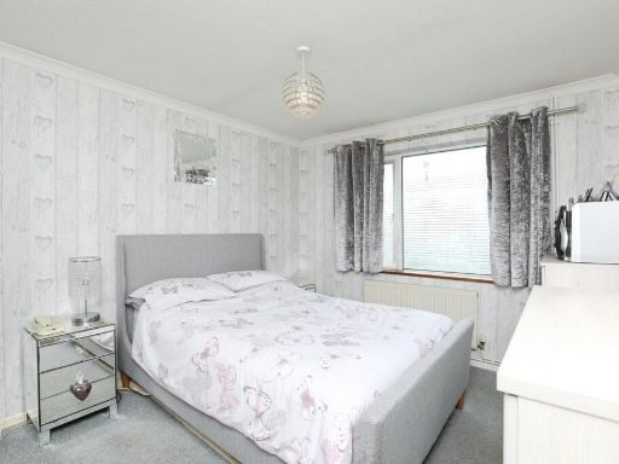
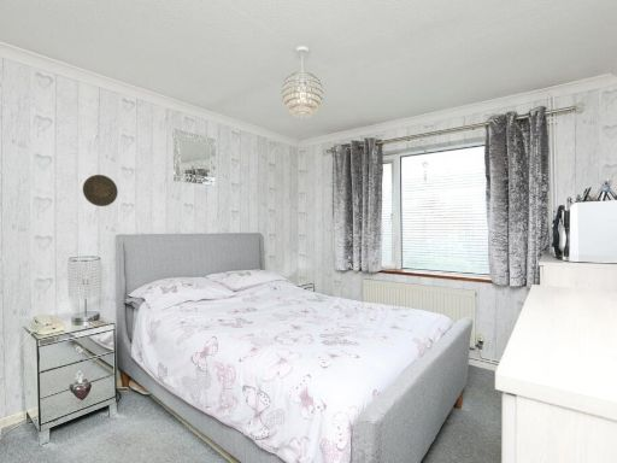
+ decorative plate [82,174,119,207]
